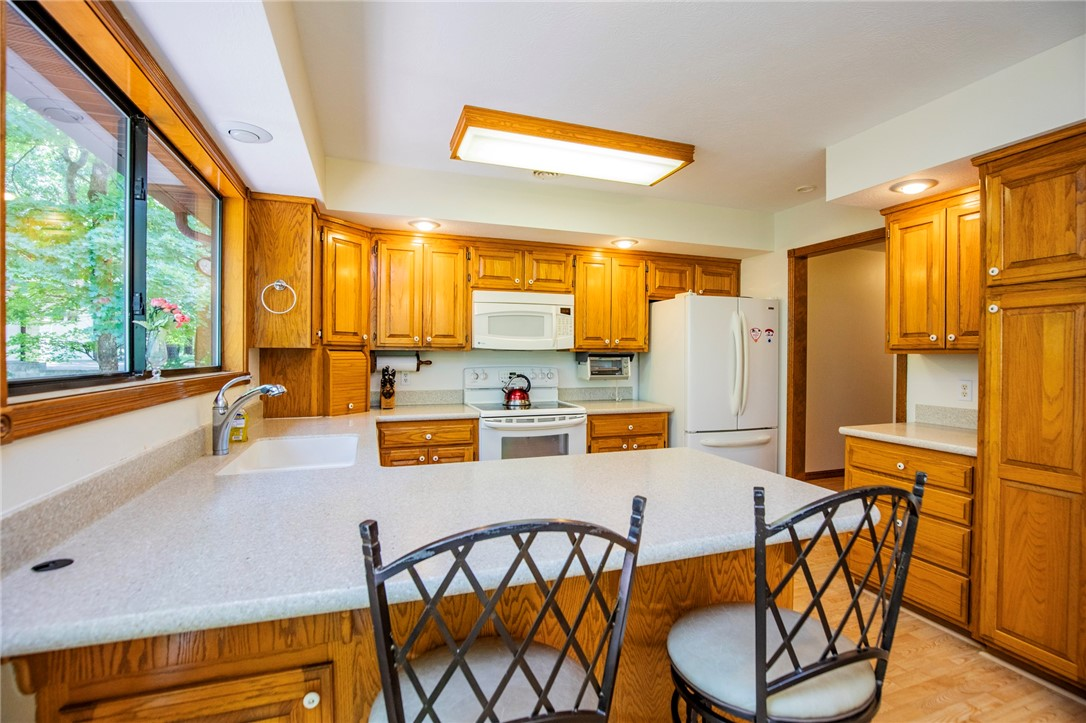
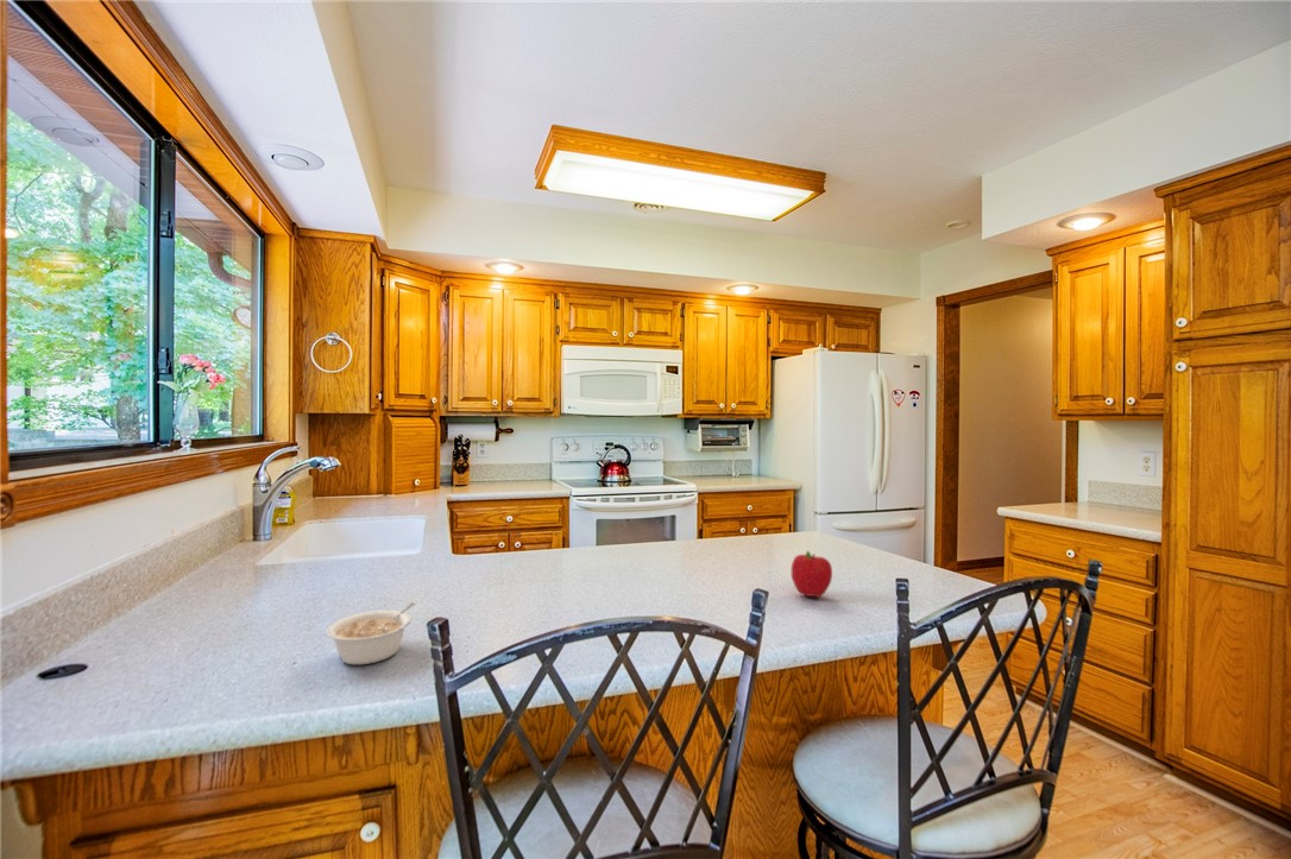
+ fruit [791,550,833,599]
+ legume [326,600,418,665]
